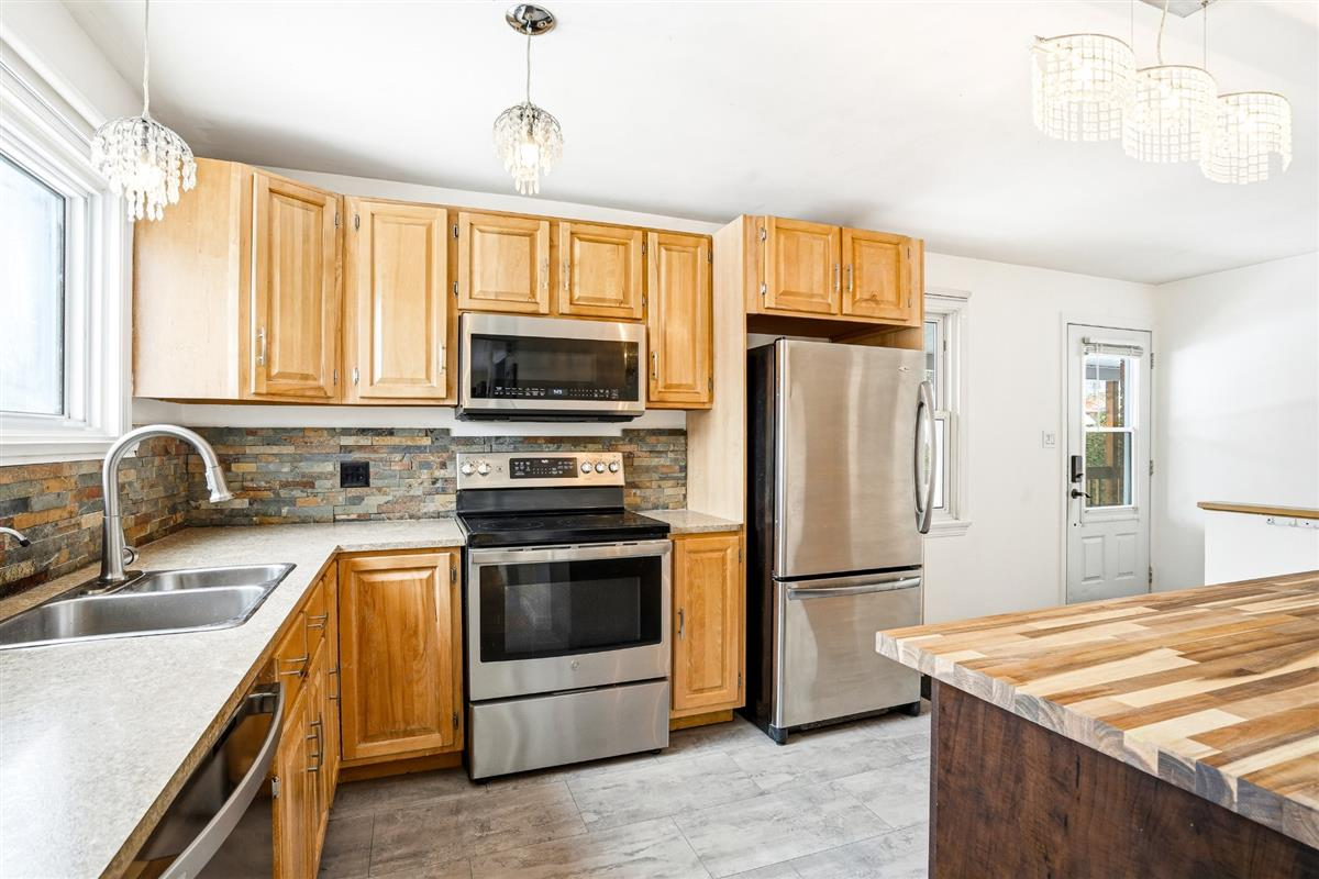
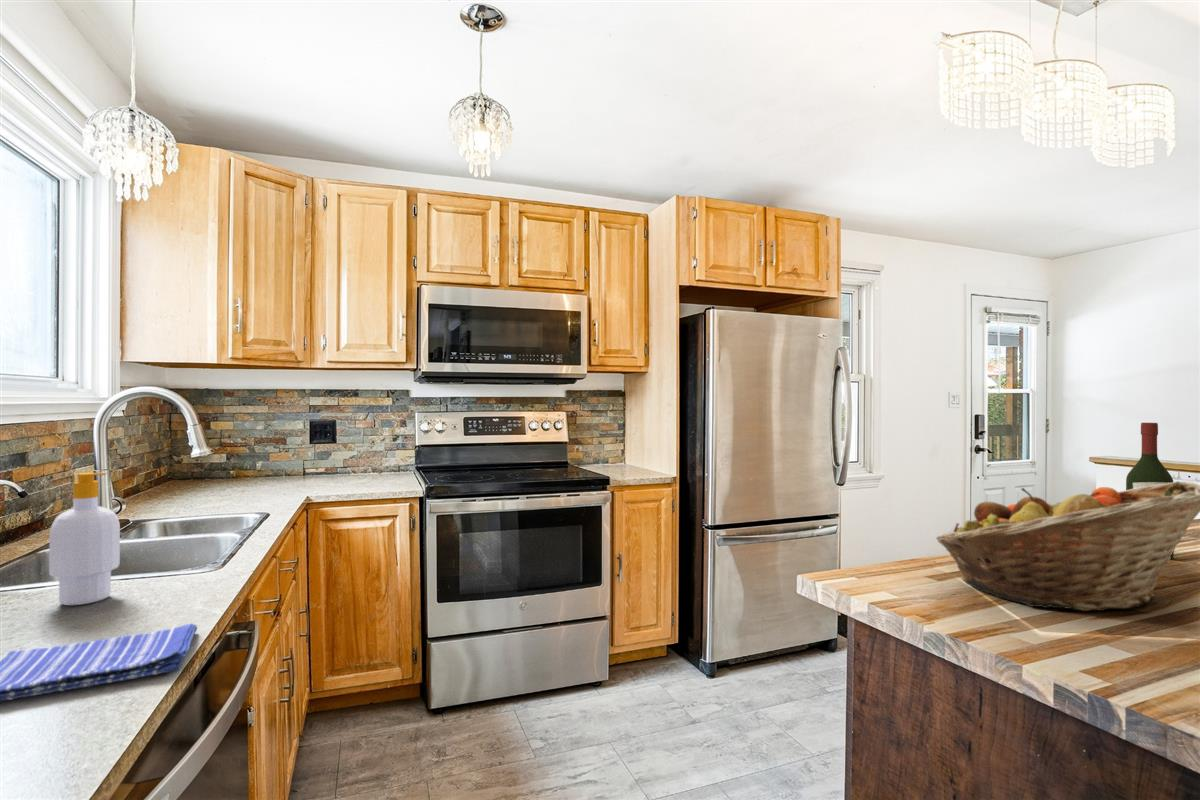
+ soap bottle [48,472,121,606]
+ wine bottle [1125,422,1175,560]
+ fruit basket [935,480,1200,612]
+ dish towel [0,623,198,702]
